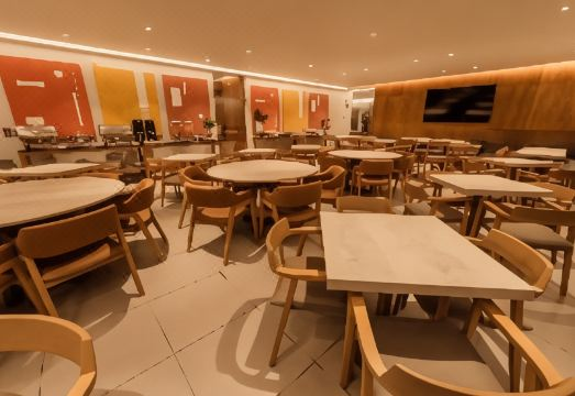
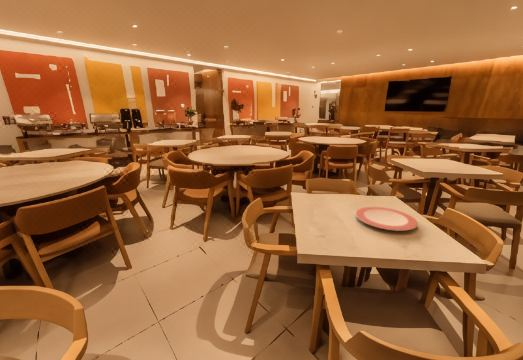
+ plate [355,206,419,232]
